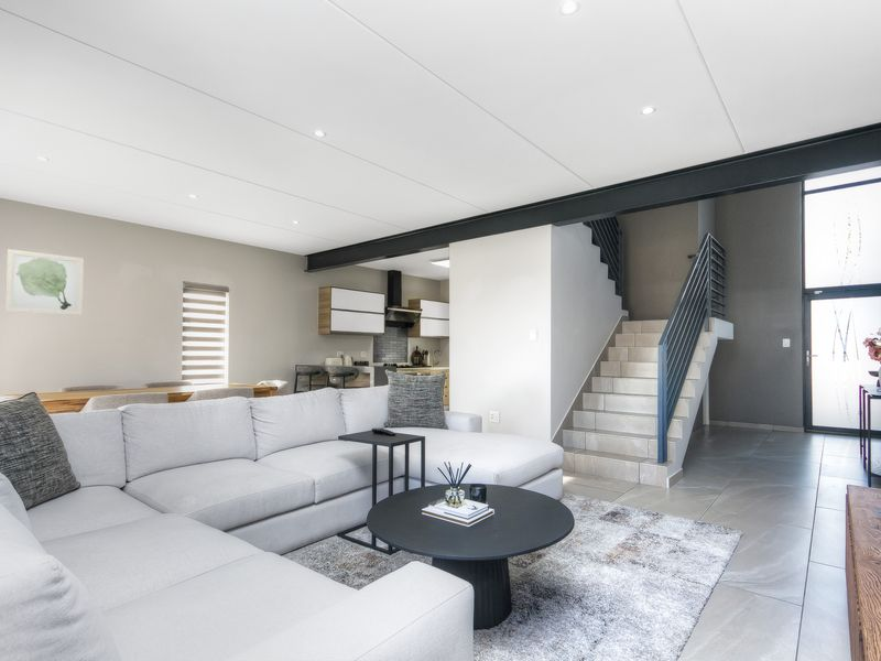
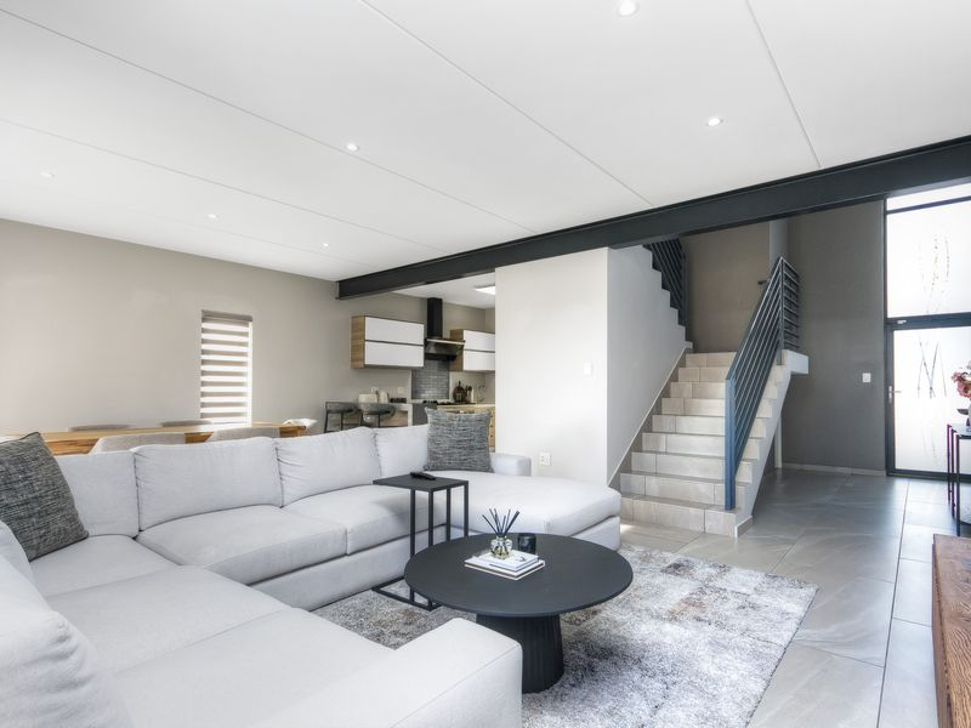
- wall art [4,248,85,316]
